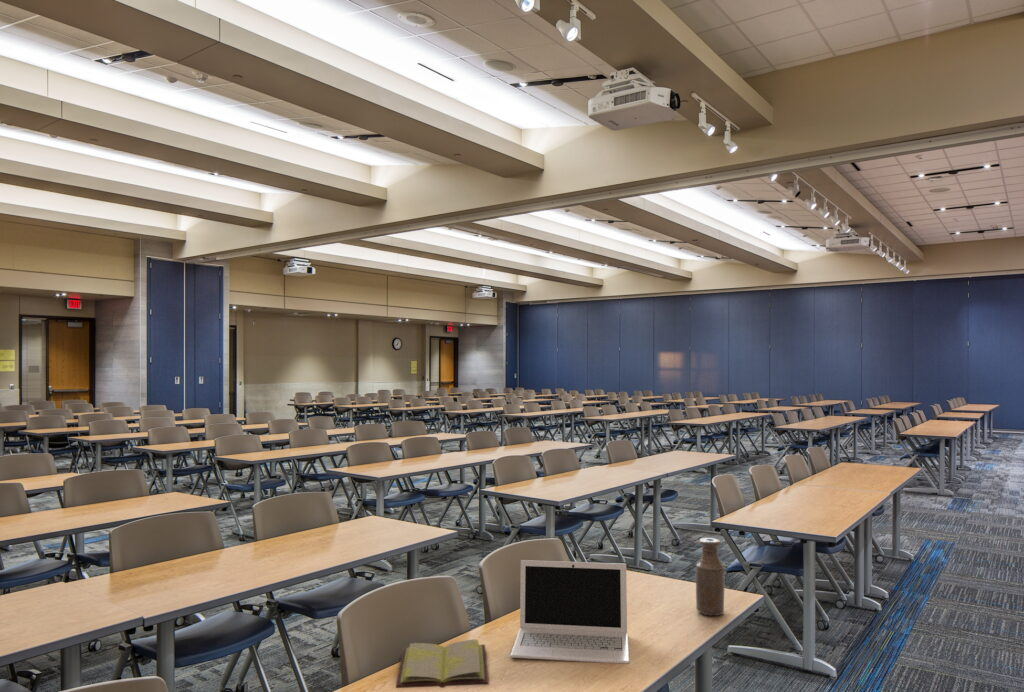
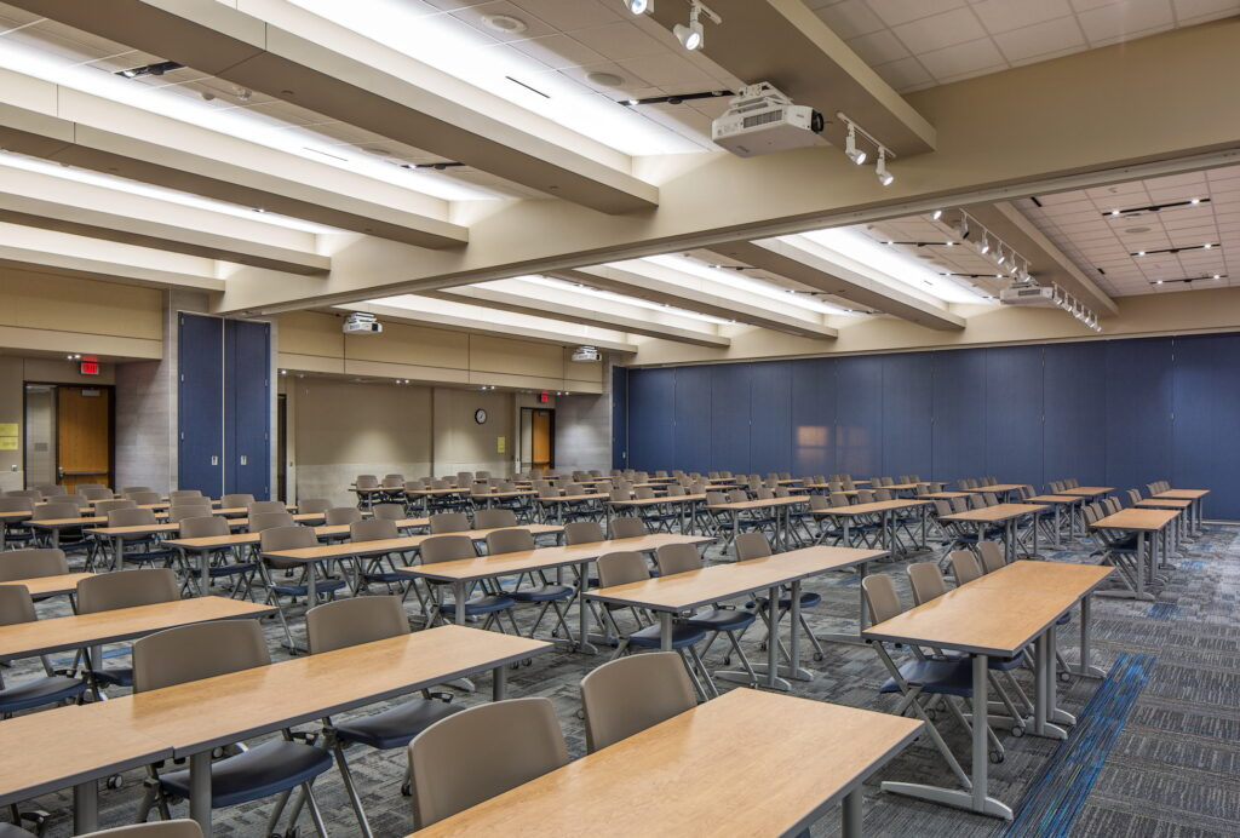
- laptop [509,559,631,664]
- bottle [695,537,725,617]
- diary [395,639,490,689]
